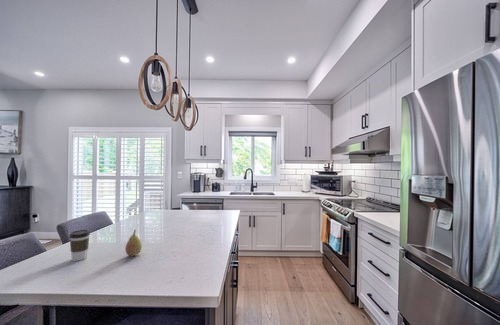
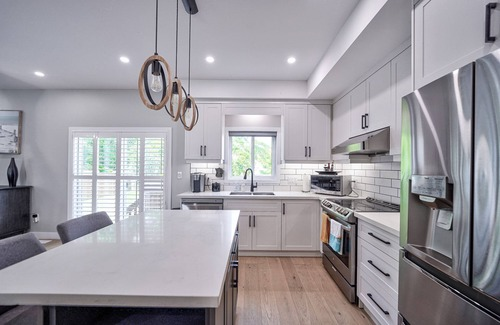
- coffee cup [68,229,91,262]
- fruit [124,228,143,257]
